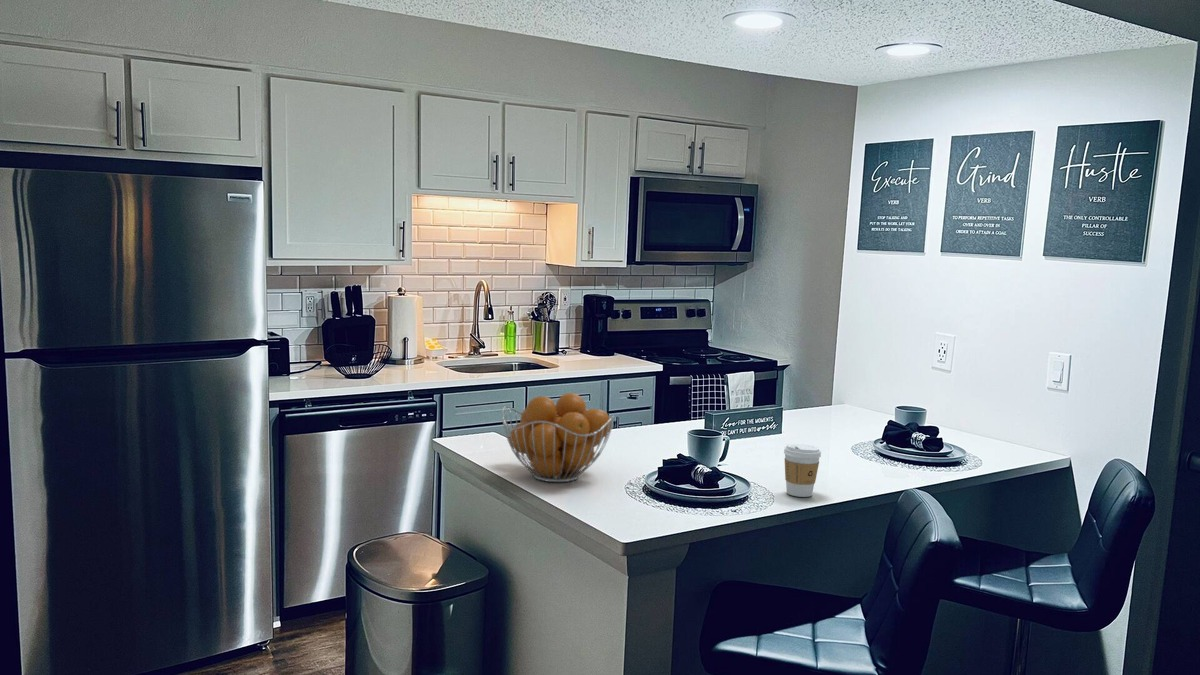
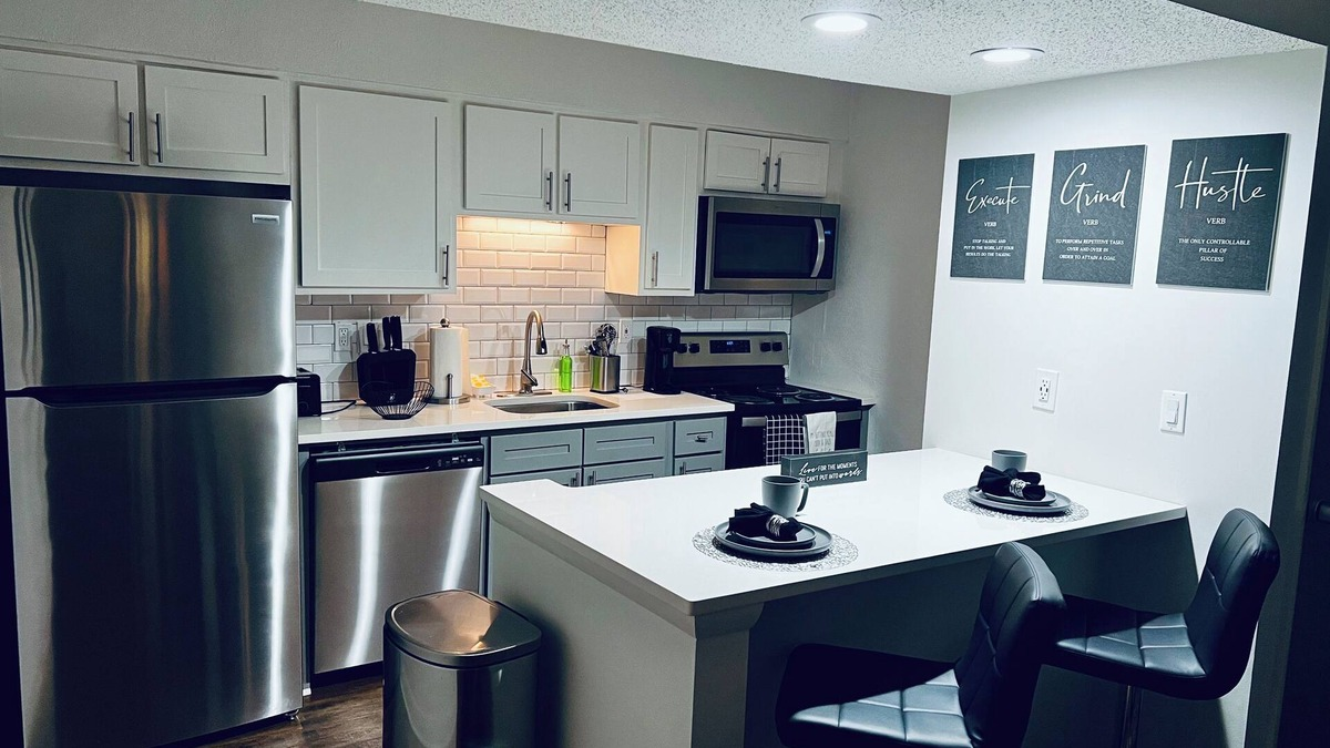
- coffee cup [783,443,822,498]
- fruit basket [501,392,616,483]
